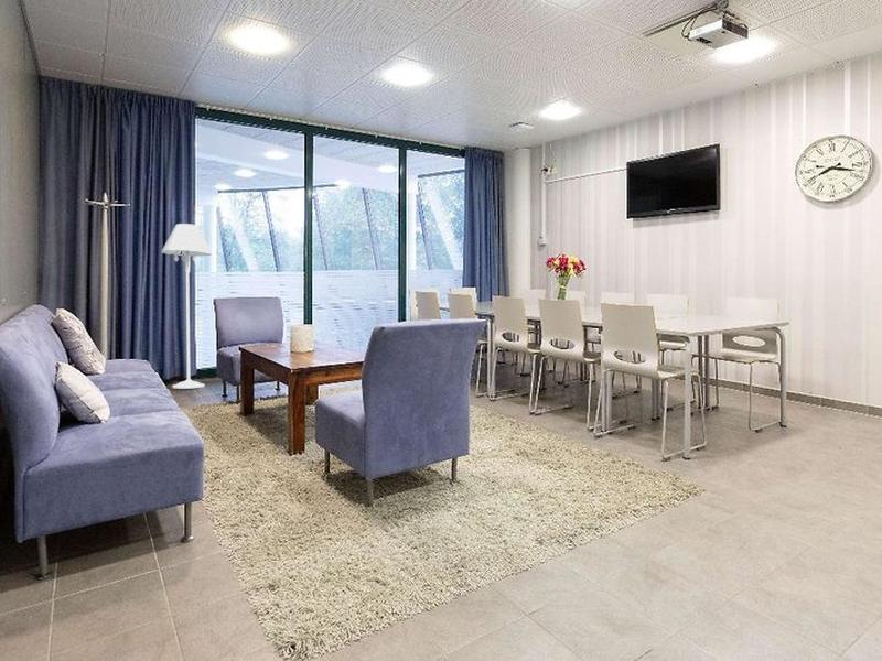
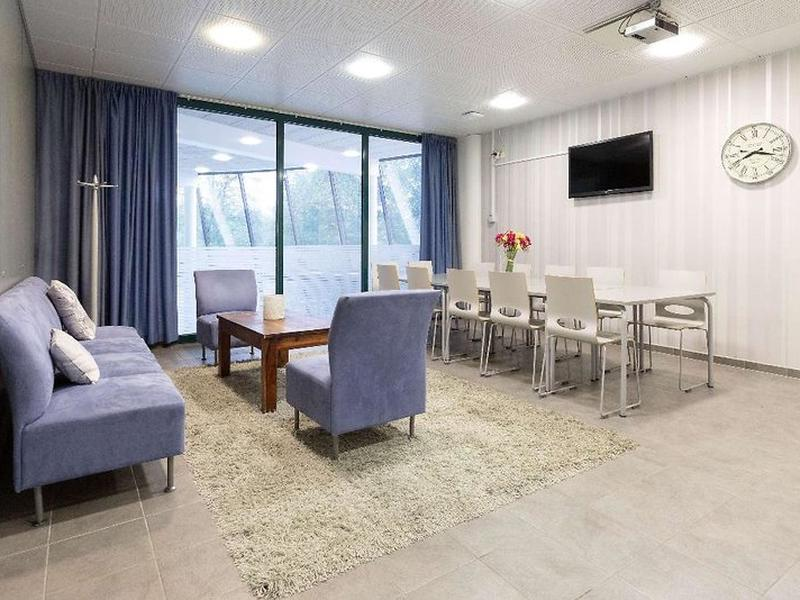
- floor lamp [160,223,214,390]
